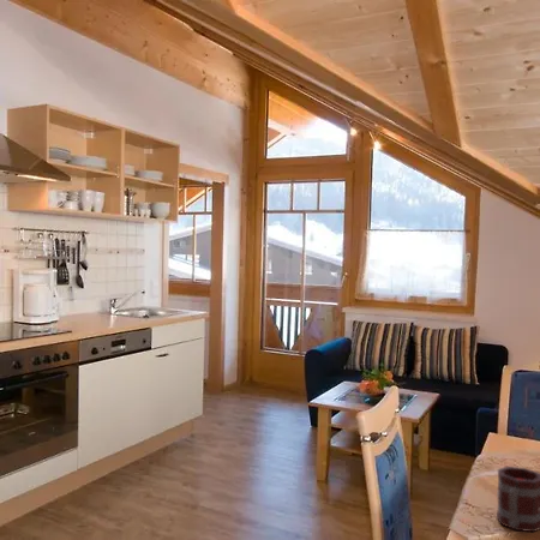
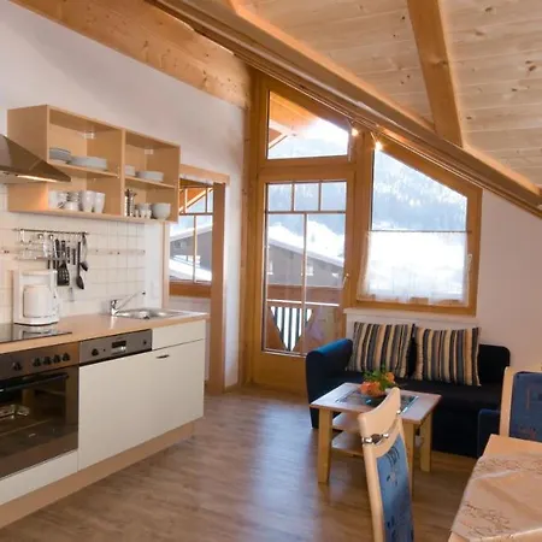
- mug [496,466,540,533]
